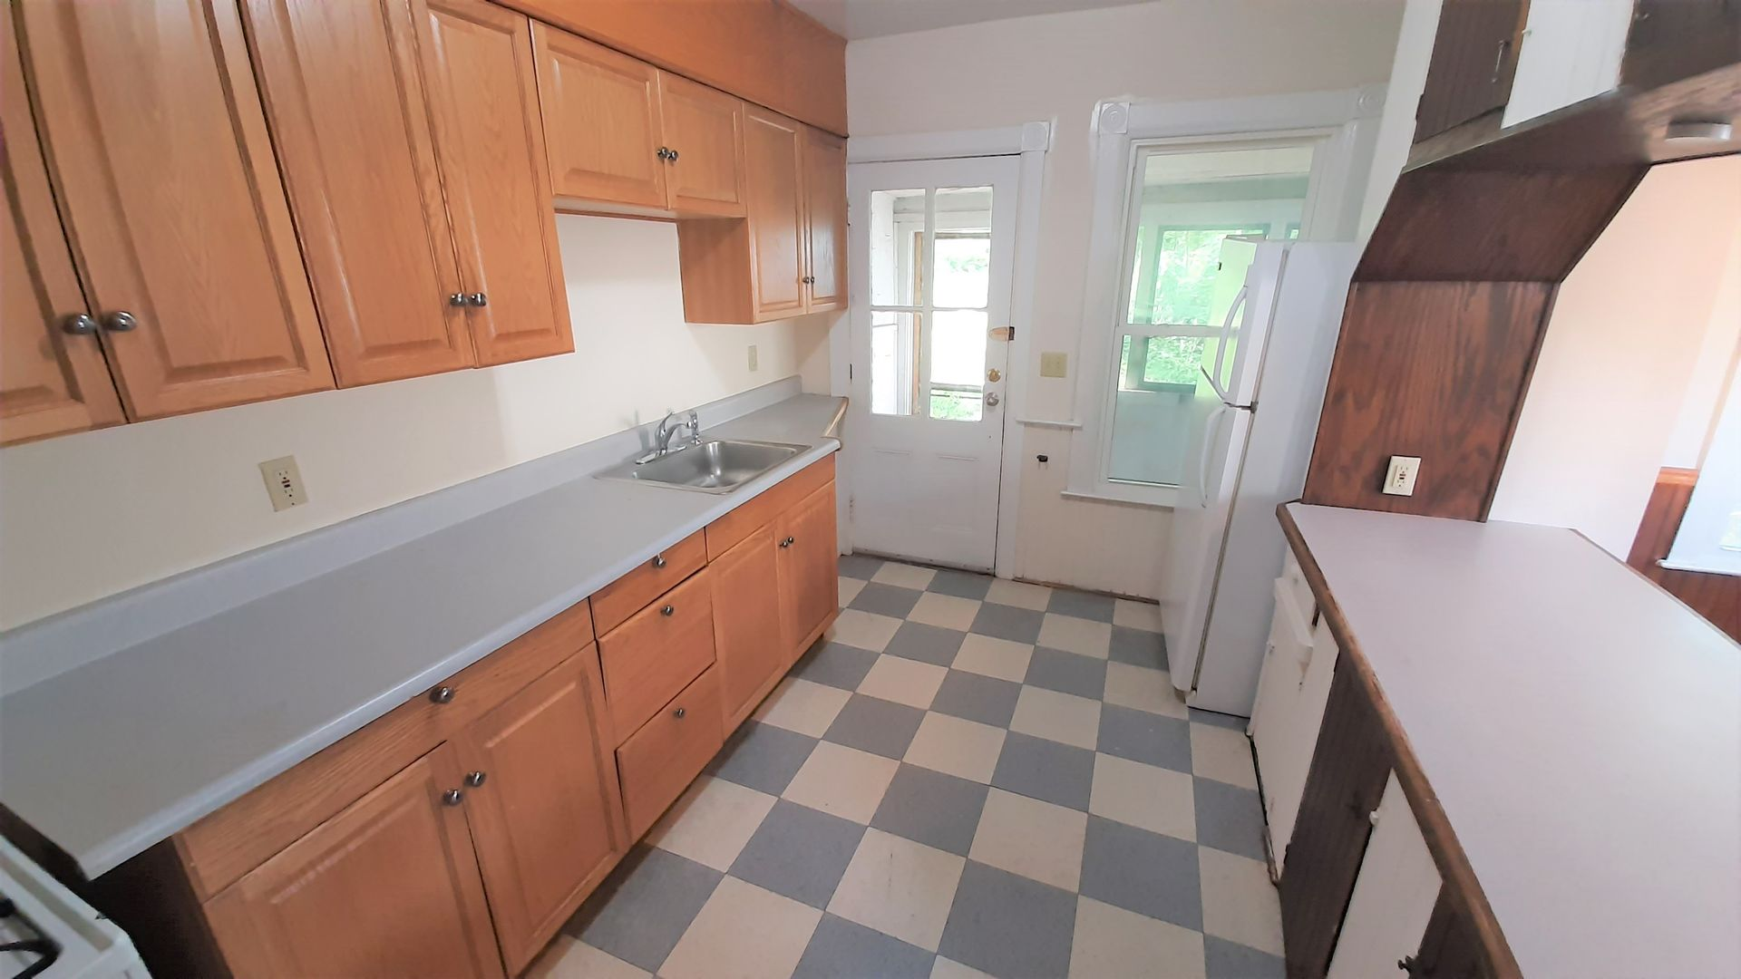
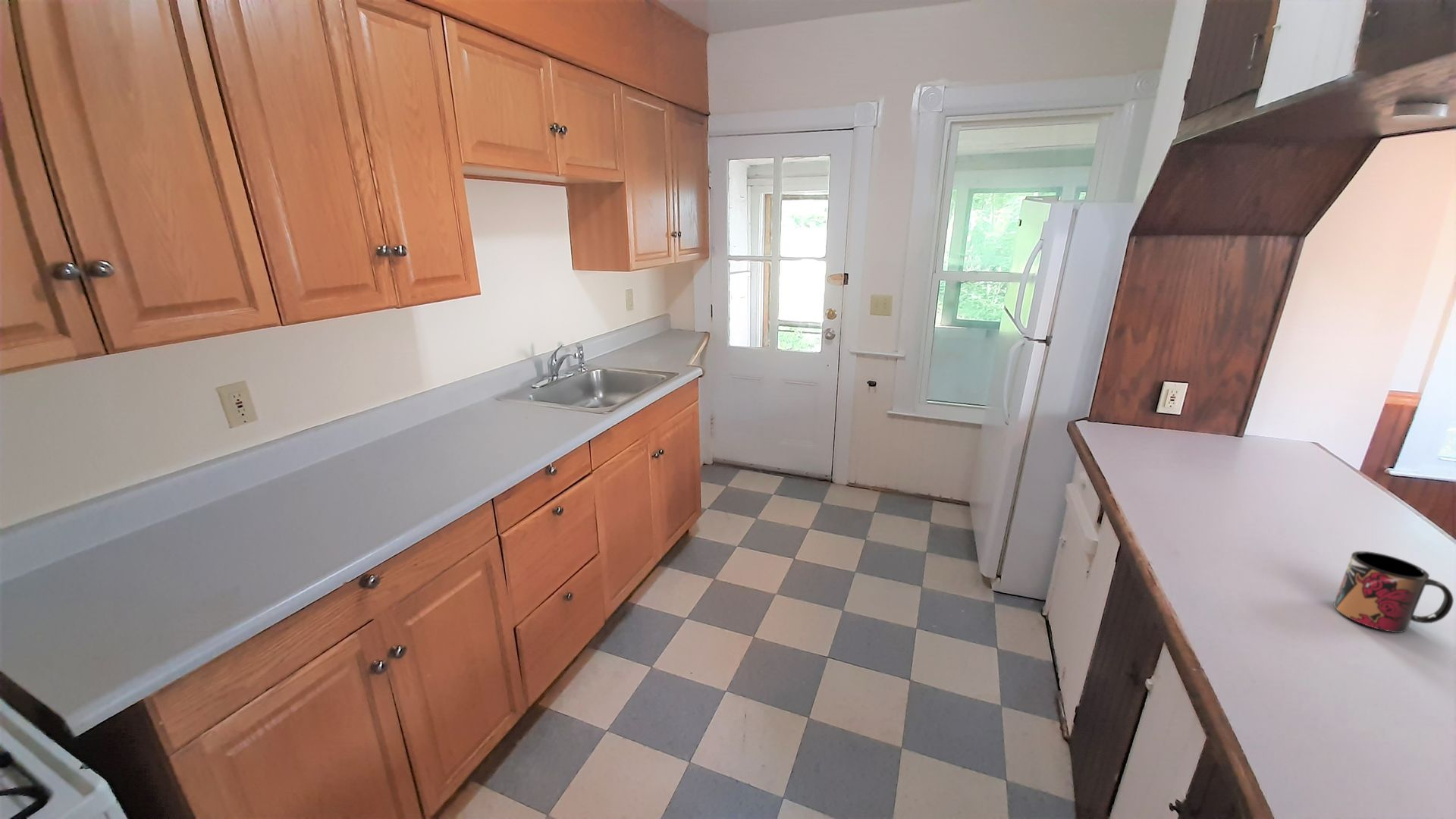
+ mug [1333,551,1454,633]
